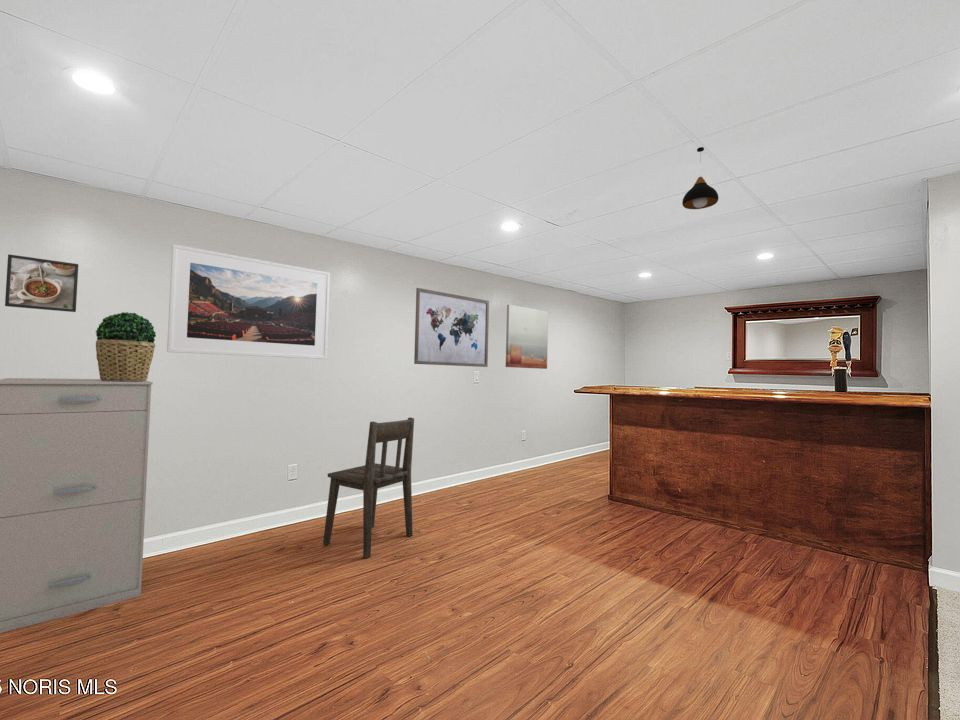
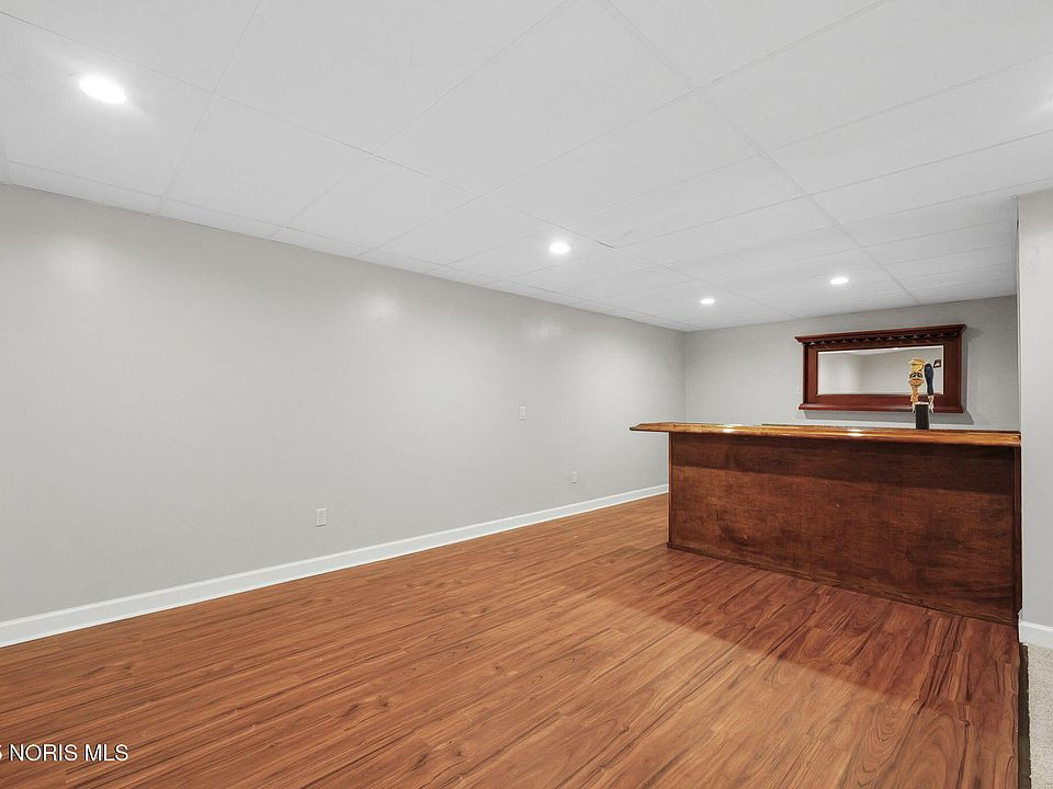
- wall art [505,304,549,370]
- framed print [4,253,79,313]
- potted plant [95,311,157,381]
- chair [322,416,415,559]
- filing cabinet [0,377,154,634]
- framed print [166,243,331,360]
- wall art [413,287,490,368]
- pendant light [681,146,719,210]
